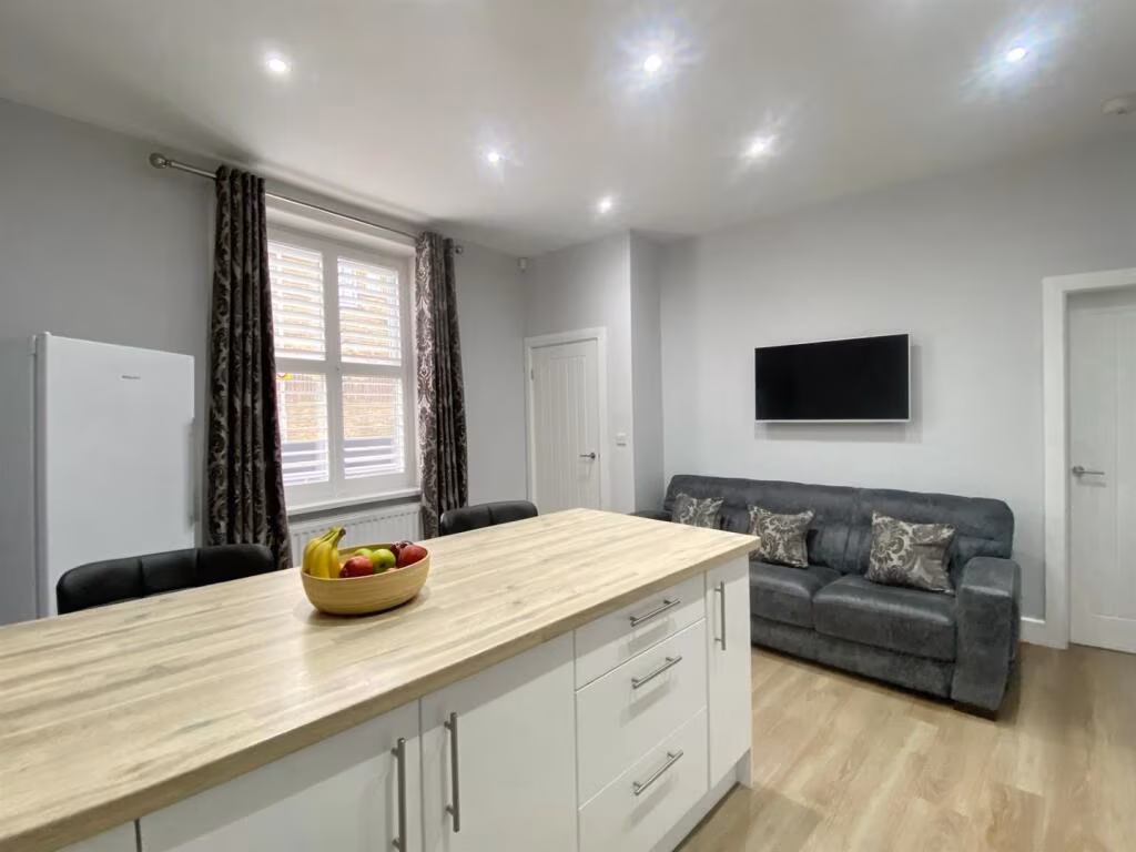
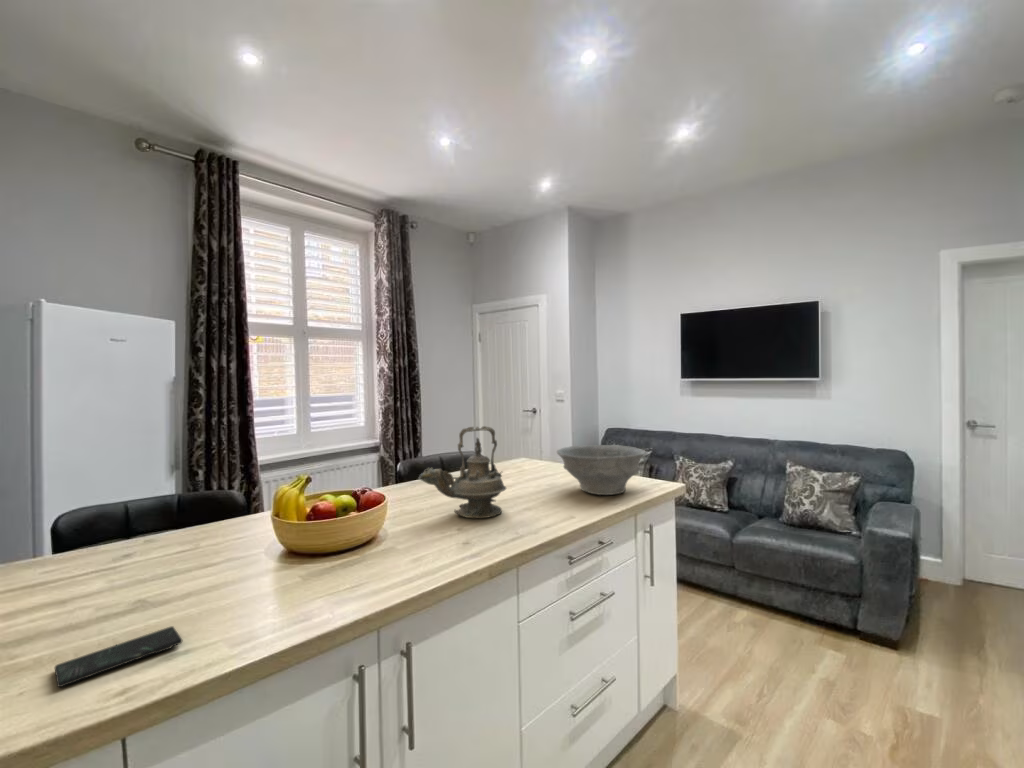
+ bowl [556,444,647,496]
+ smartphone [54,625,183,688]
+ teapot [417,425,507,519]
